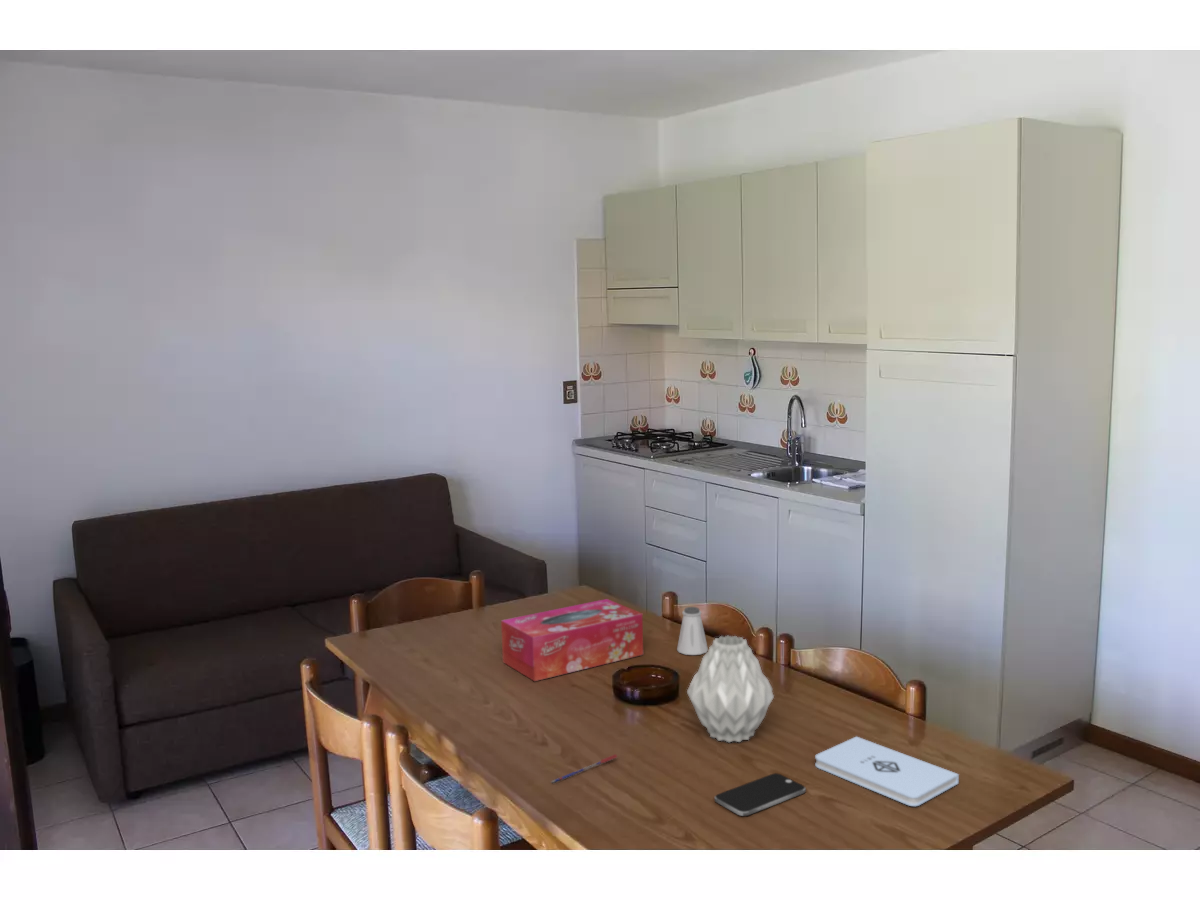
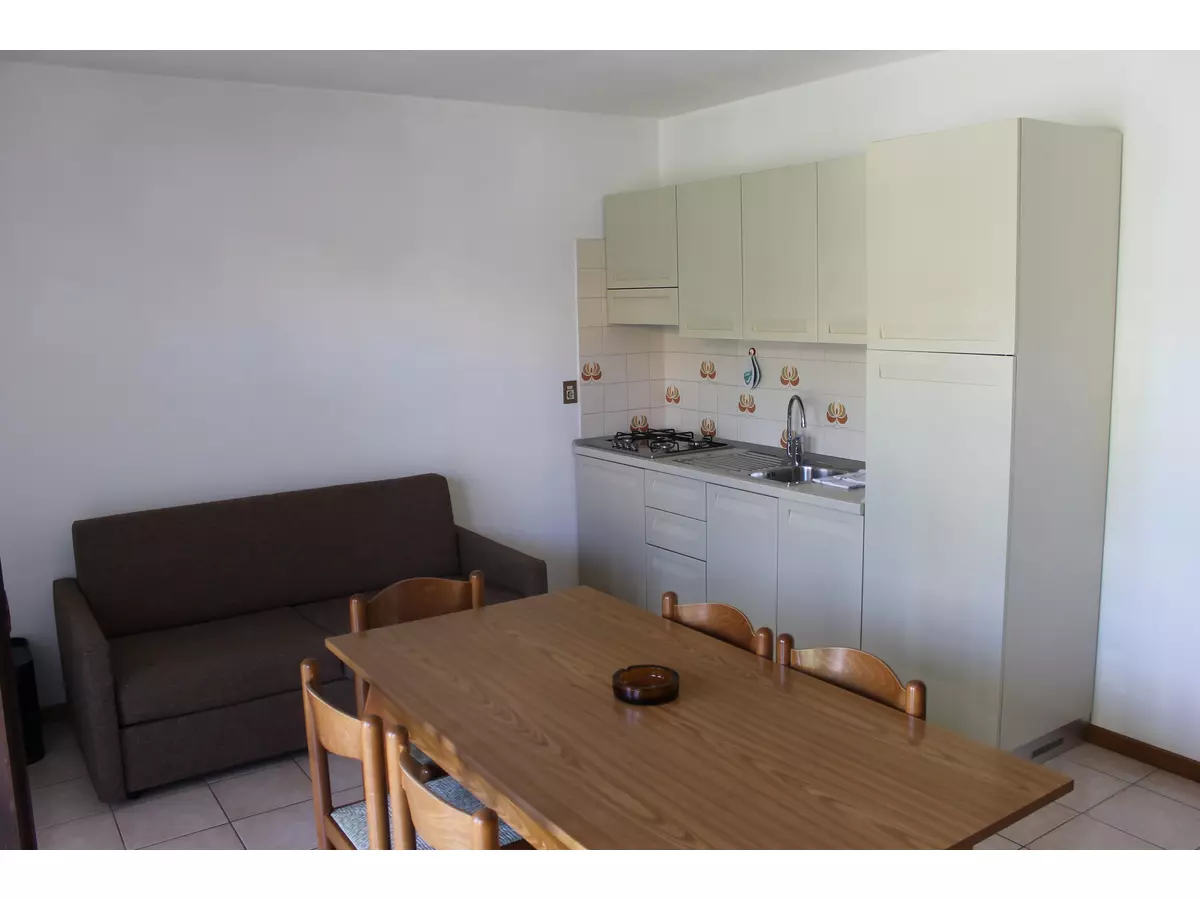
- notepad [814,735,960,807]
- tissue box [500,598,644,682]
- vase [686,635,775,743]
- smartphone [714,772,807,817]
- pen [549,753,618,784]
- saltshaker [676,606,709,656]
